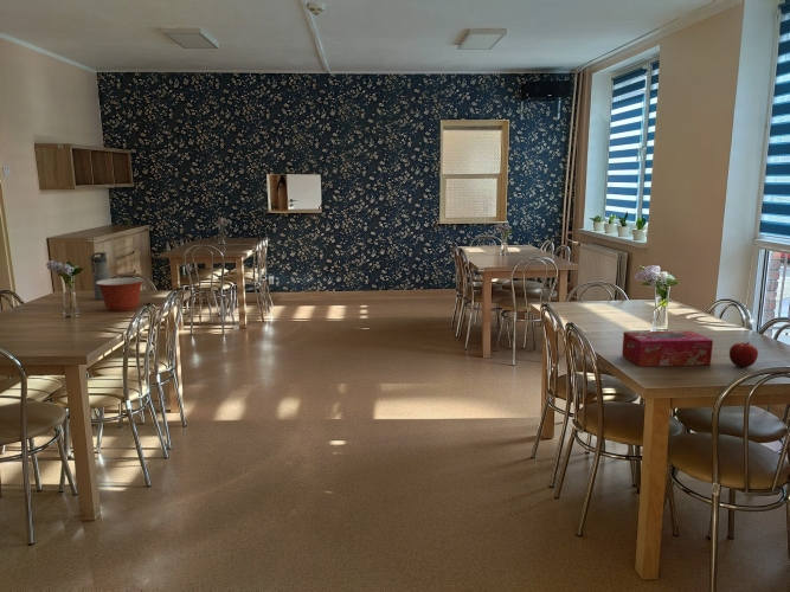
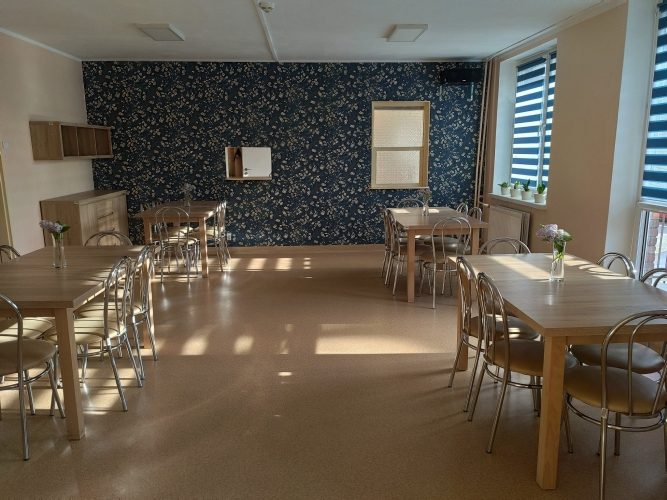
- fruit [728,341,759,368]
- tissue box [621,329,714,367]
- water bottle [89,251,113,301]
- mixing bowl [96,277,146,313]
